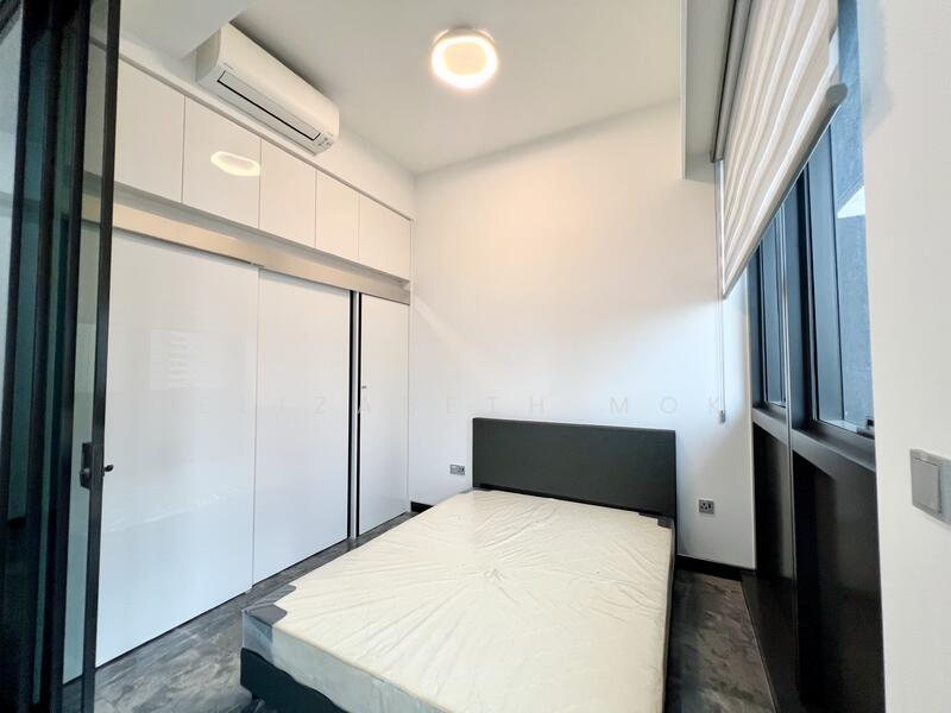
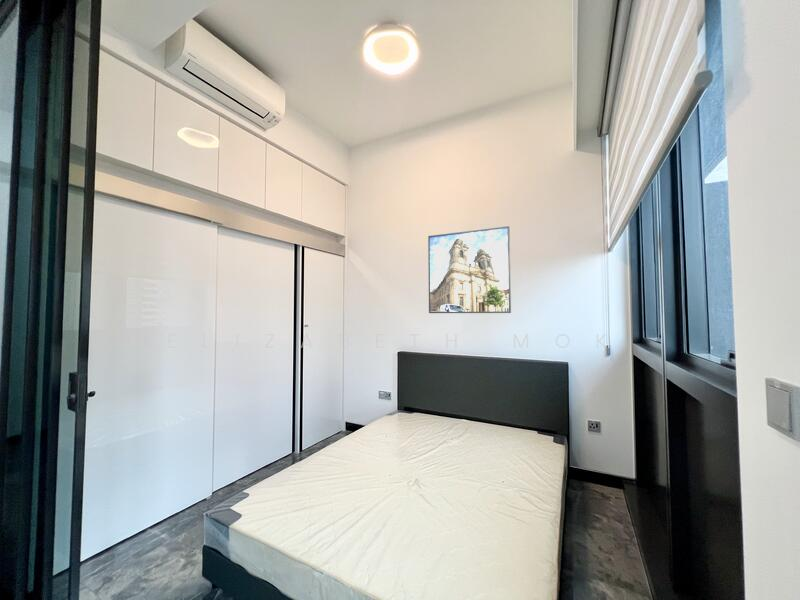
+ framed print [427,225,512,314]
